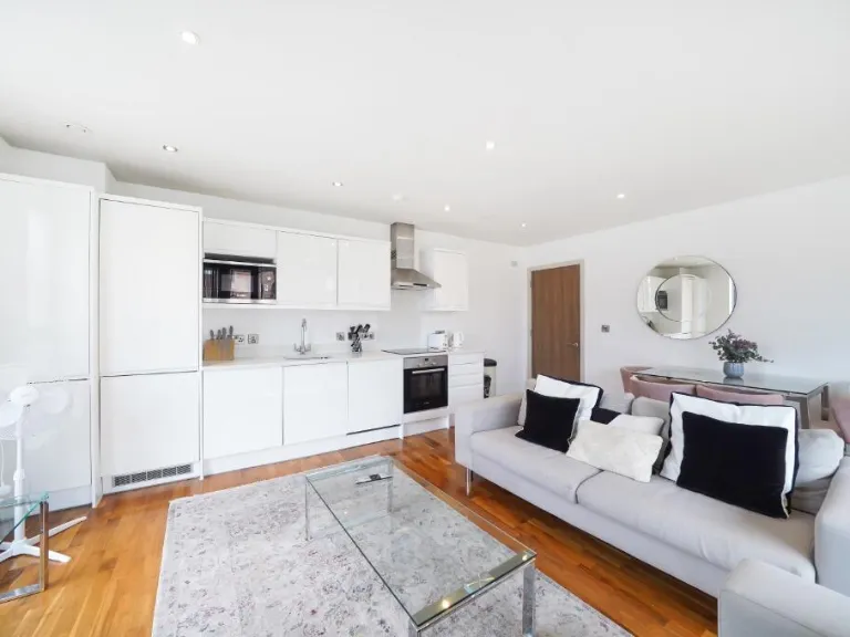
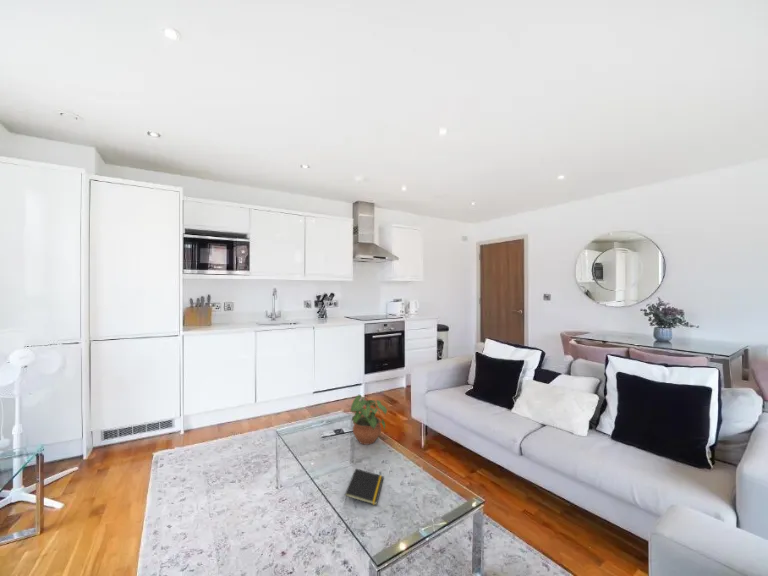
+ notepad [344,468,385,506]
+ potted plant [350,394,388,446]
